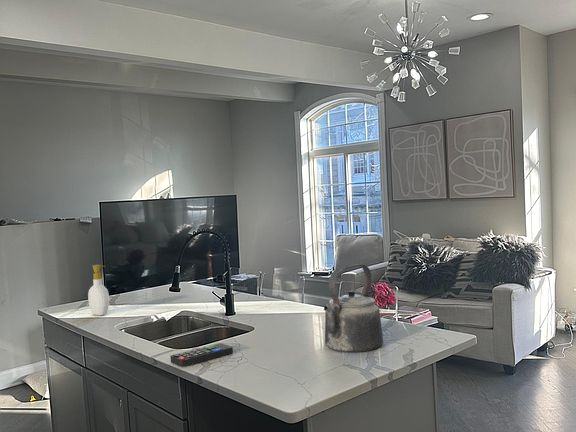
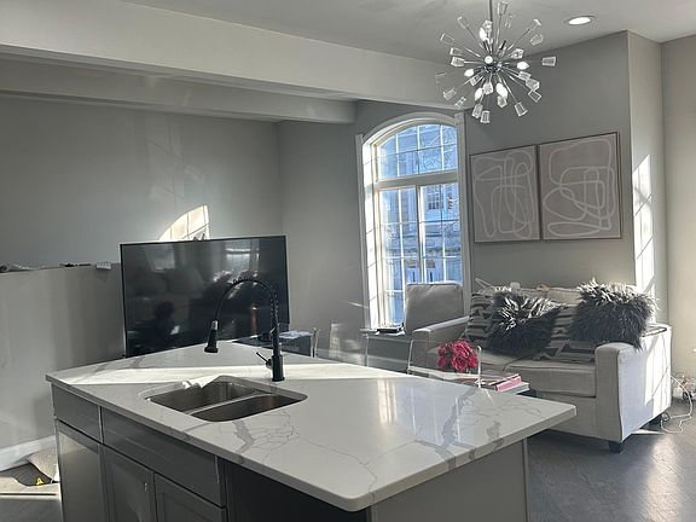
- remote control [169,342,234,368]
- kettle [323,263,384,353]
- soap bottle [87,264,110,316]
